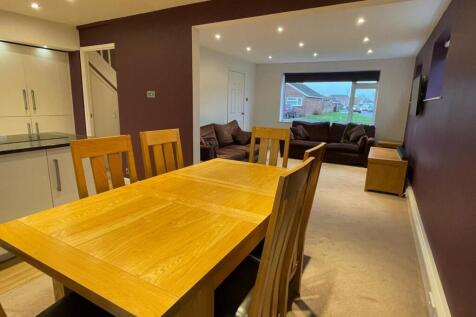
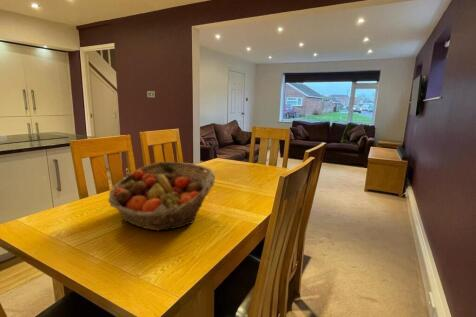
+ fruit basket [107,161,216,232]
